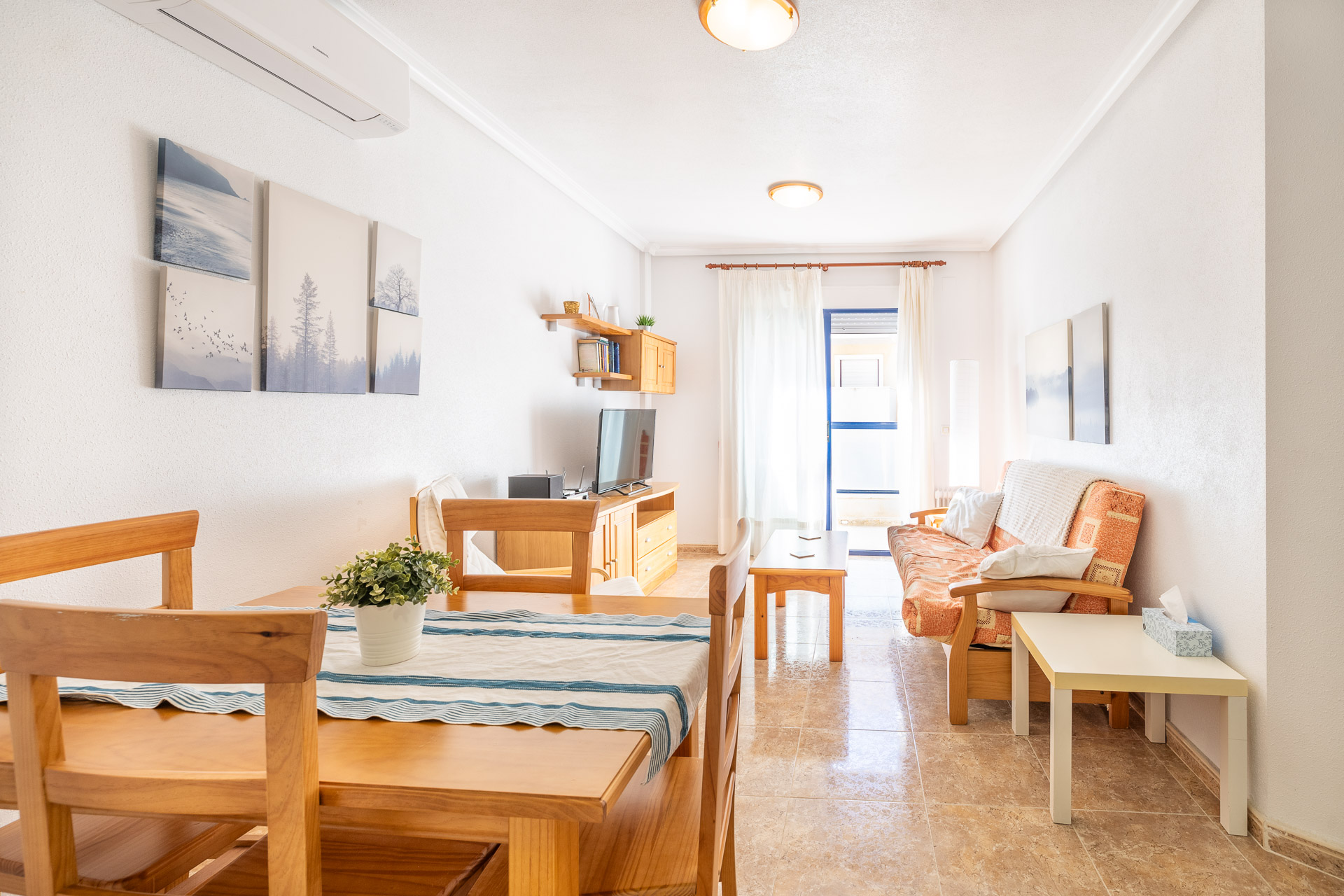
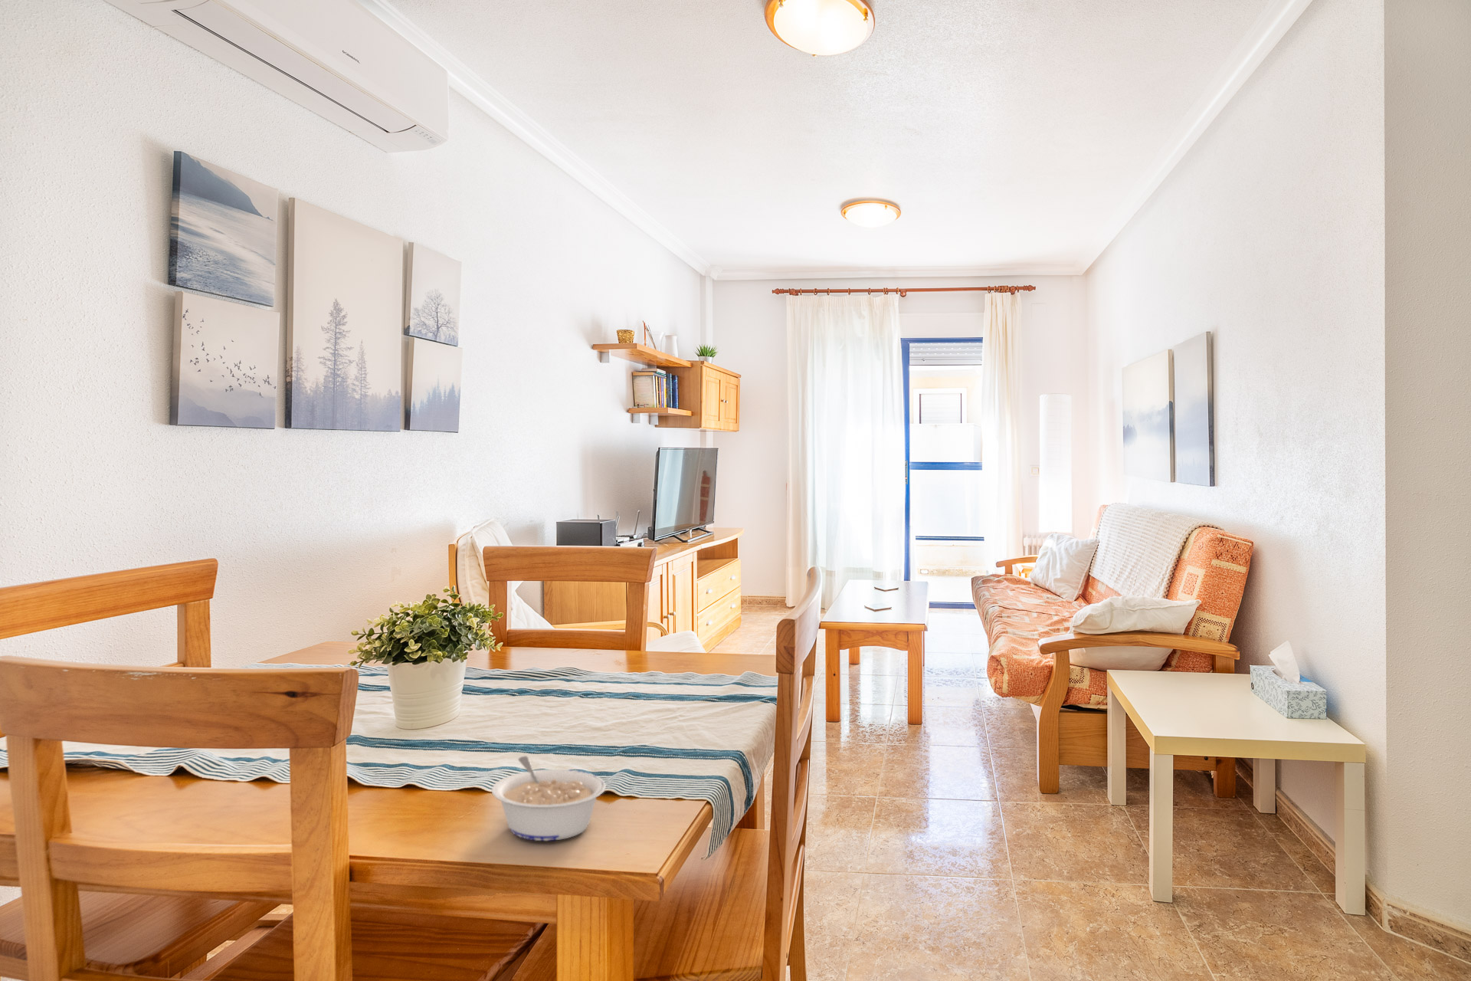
+ legume [491,755,606,842]
